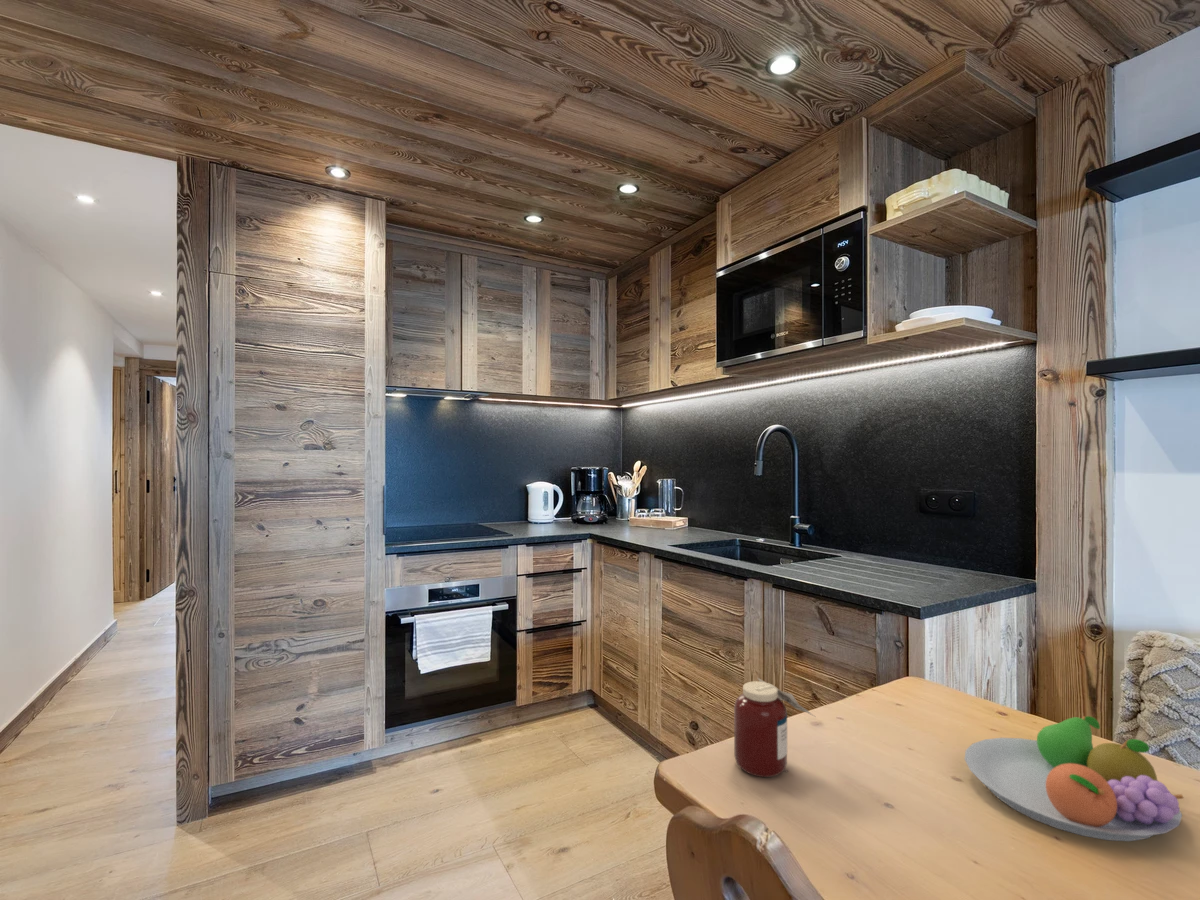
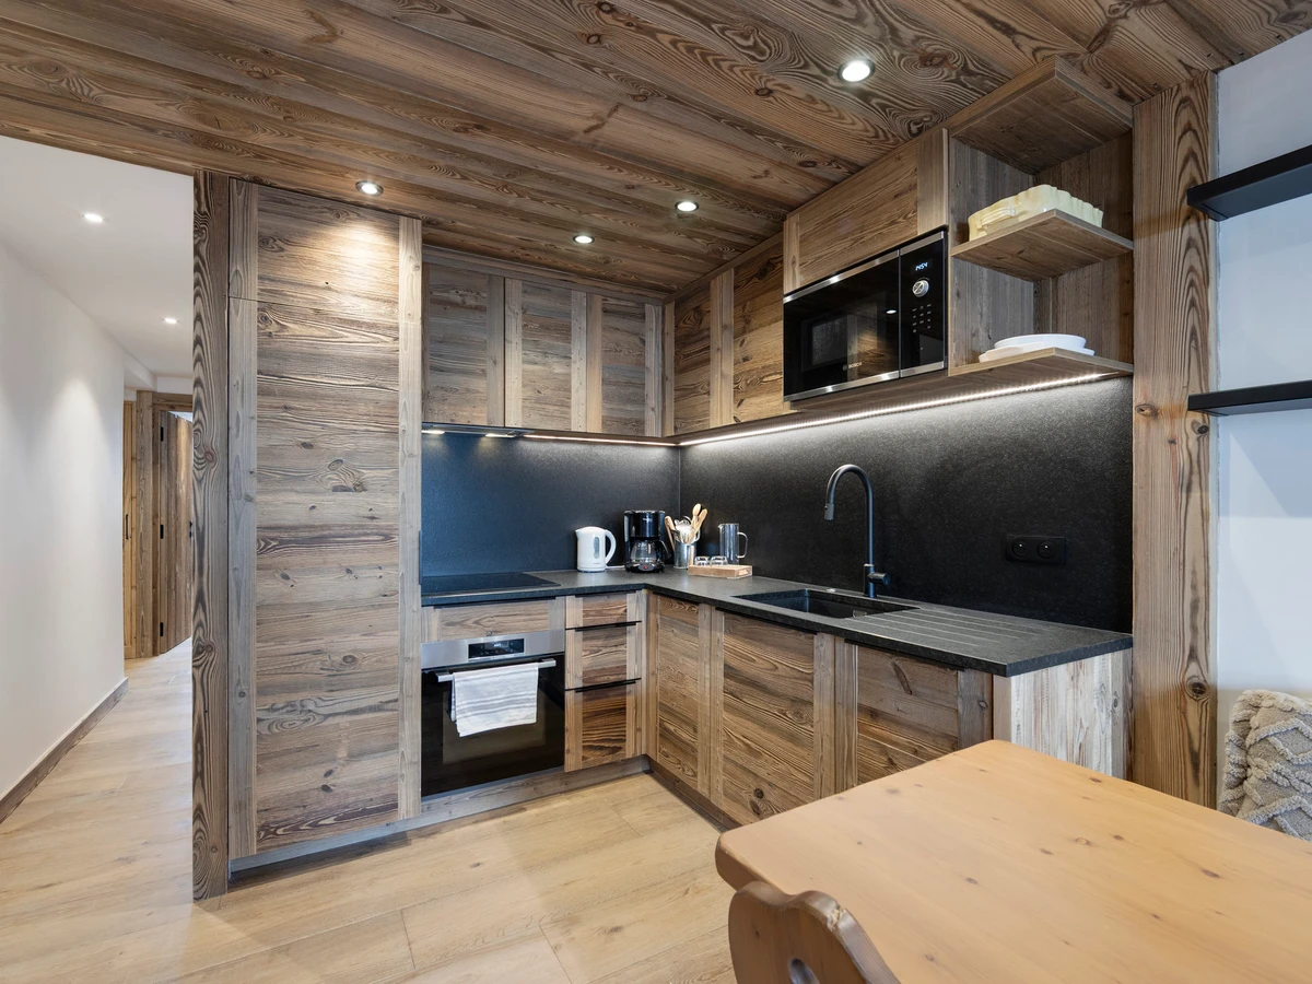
- jar [733,677,815,778]
- fruit bowl [964,715,1185,842]
